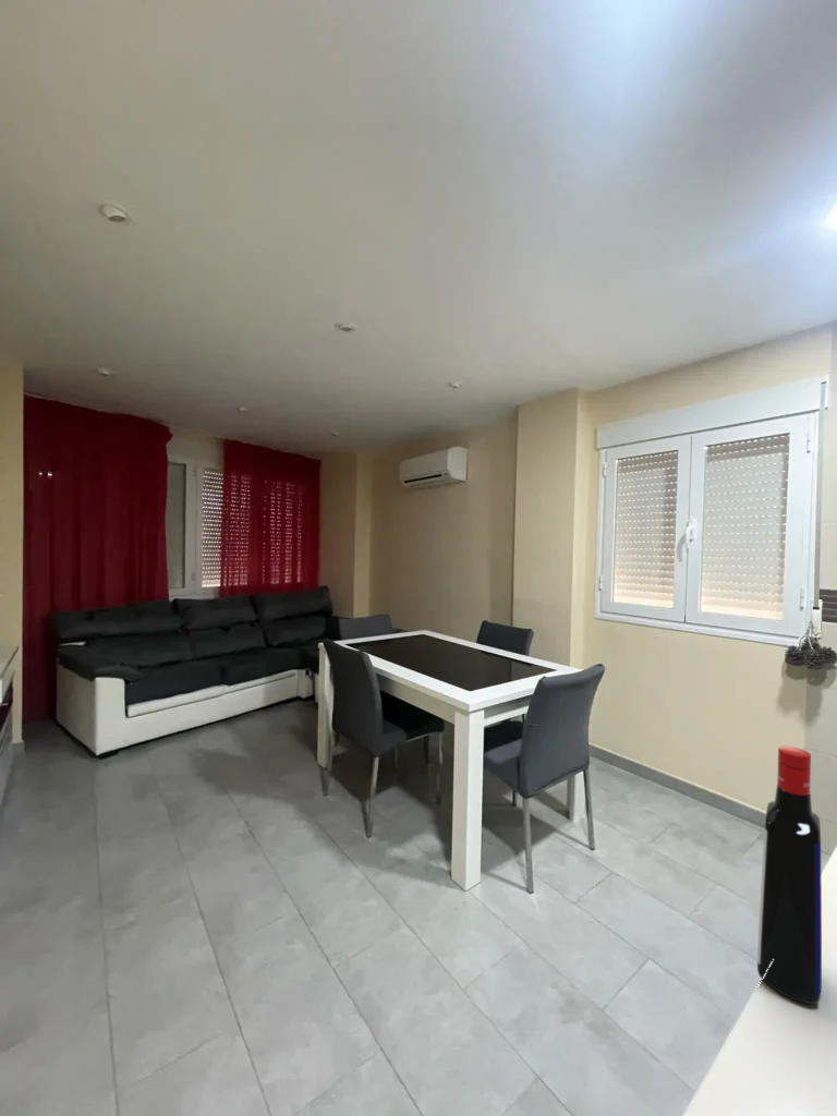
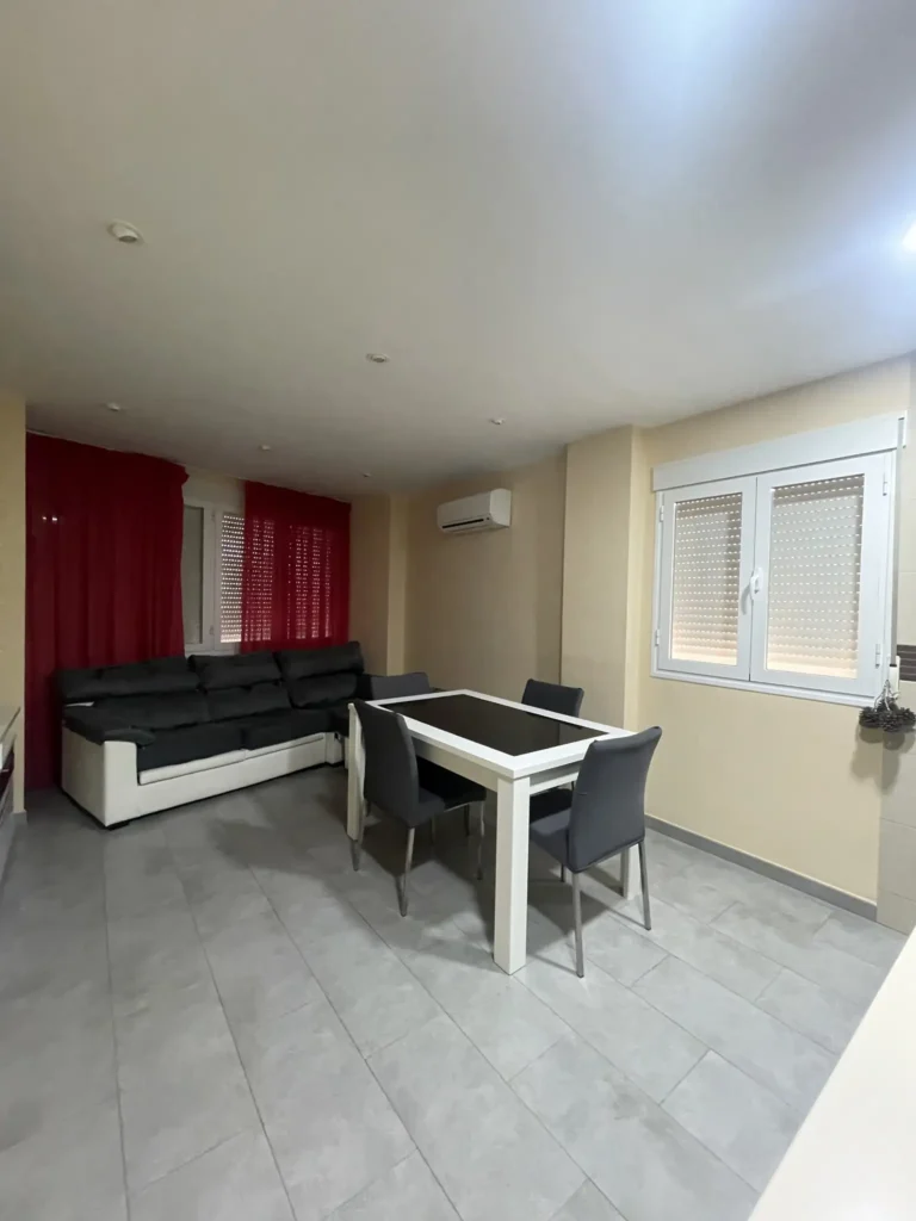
- liquor bottle [756,745,823,1005]
